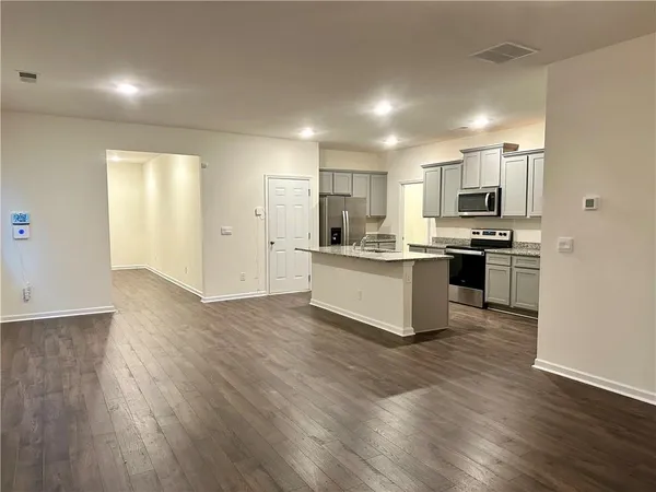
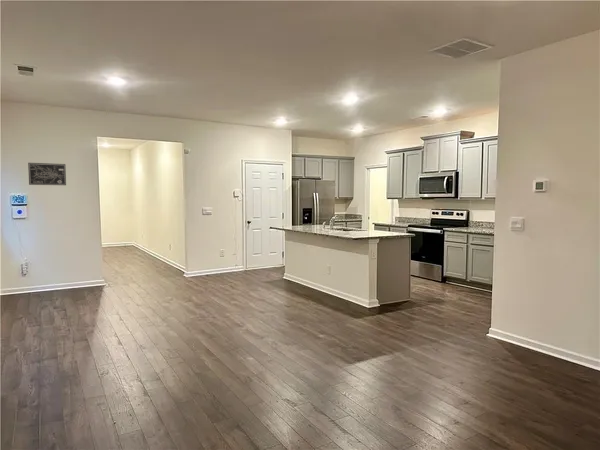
+ wall art [27,162,67,186]
